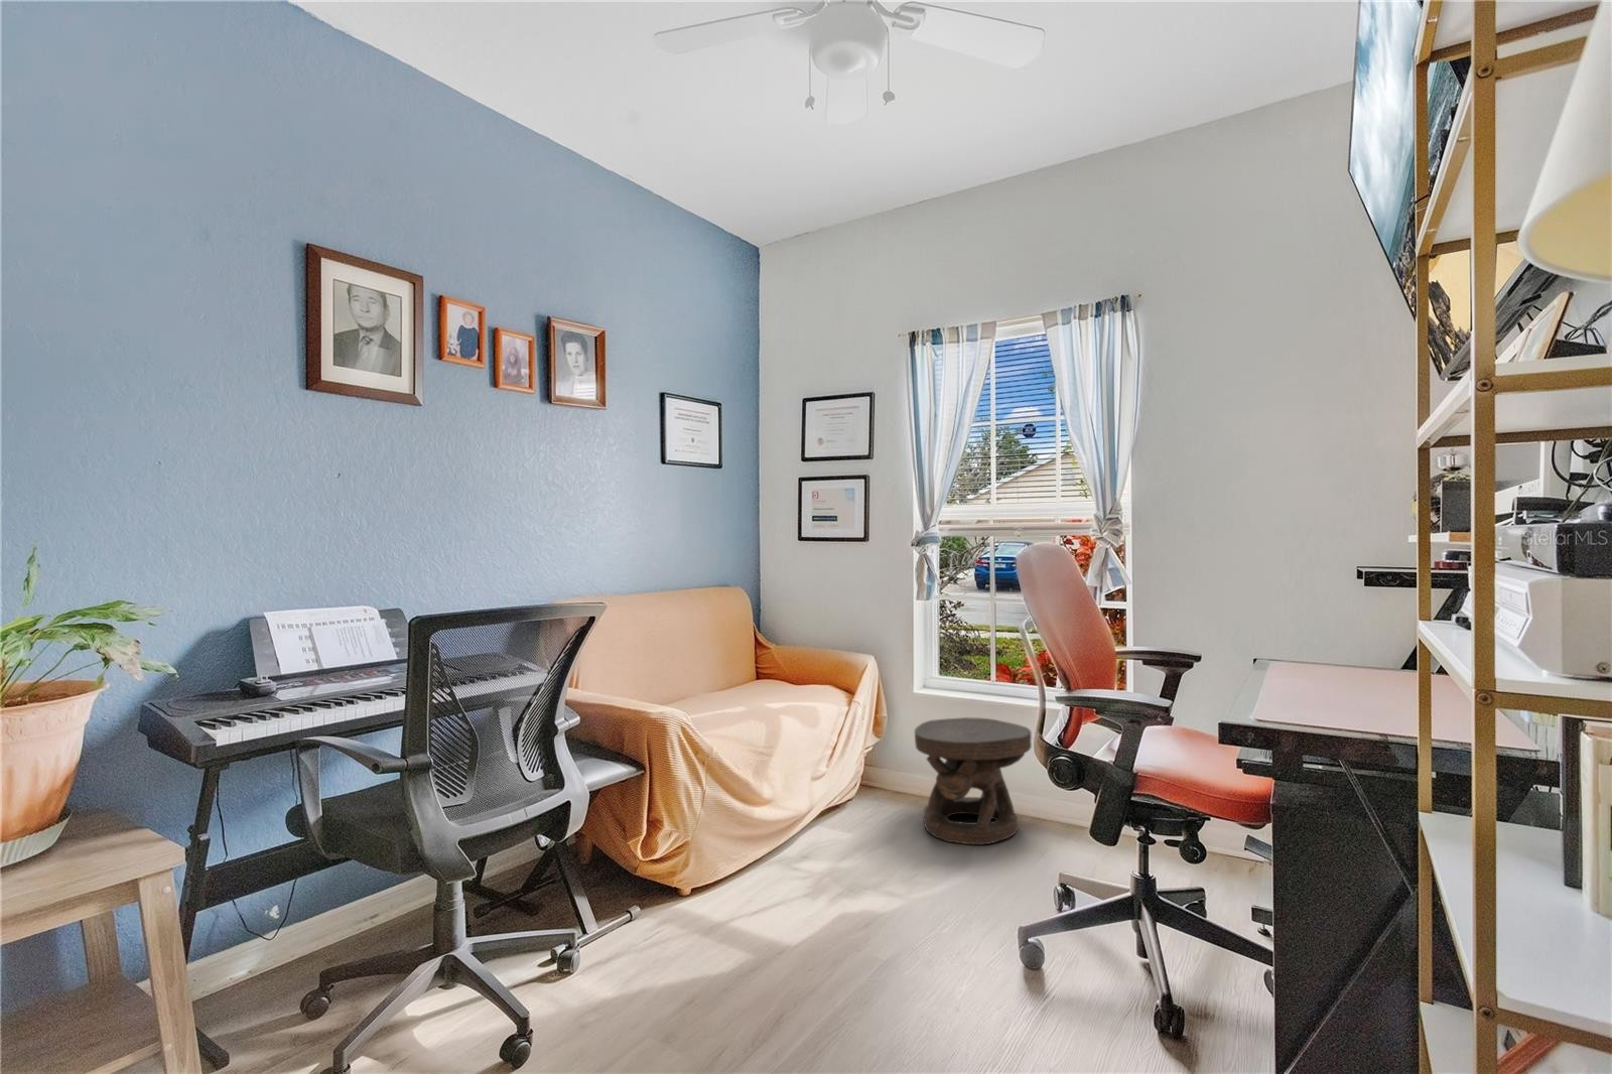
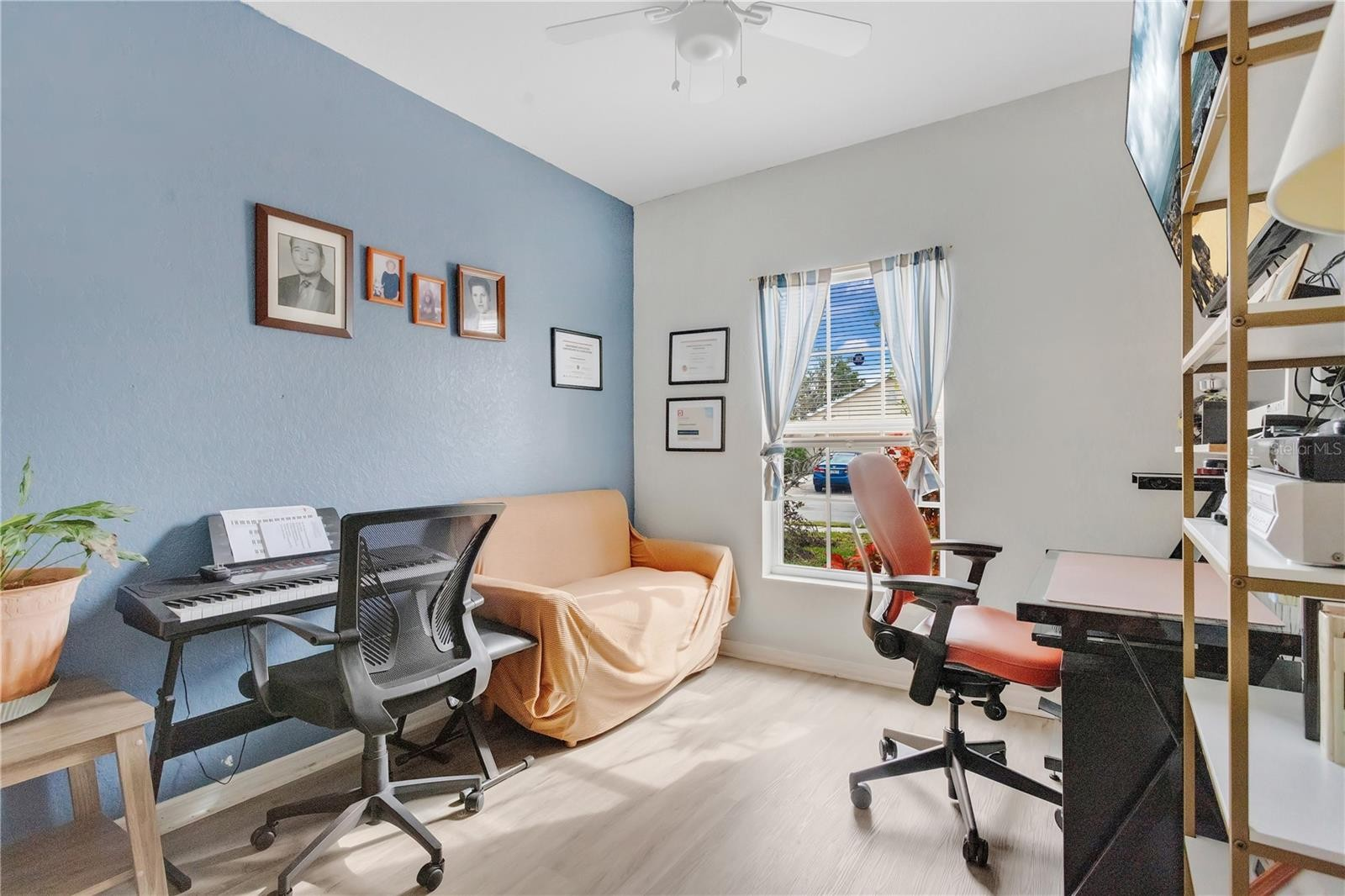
- carved stool [913,717,1033,846]
